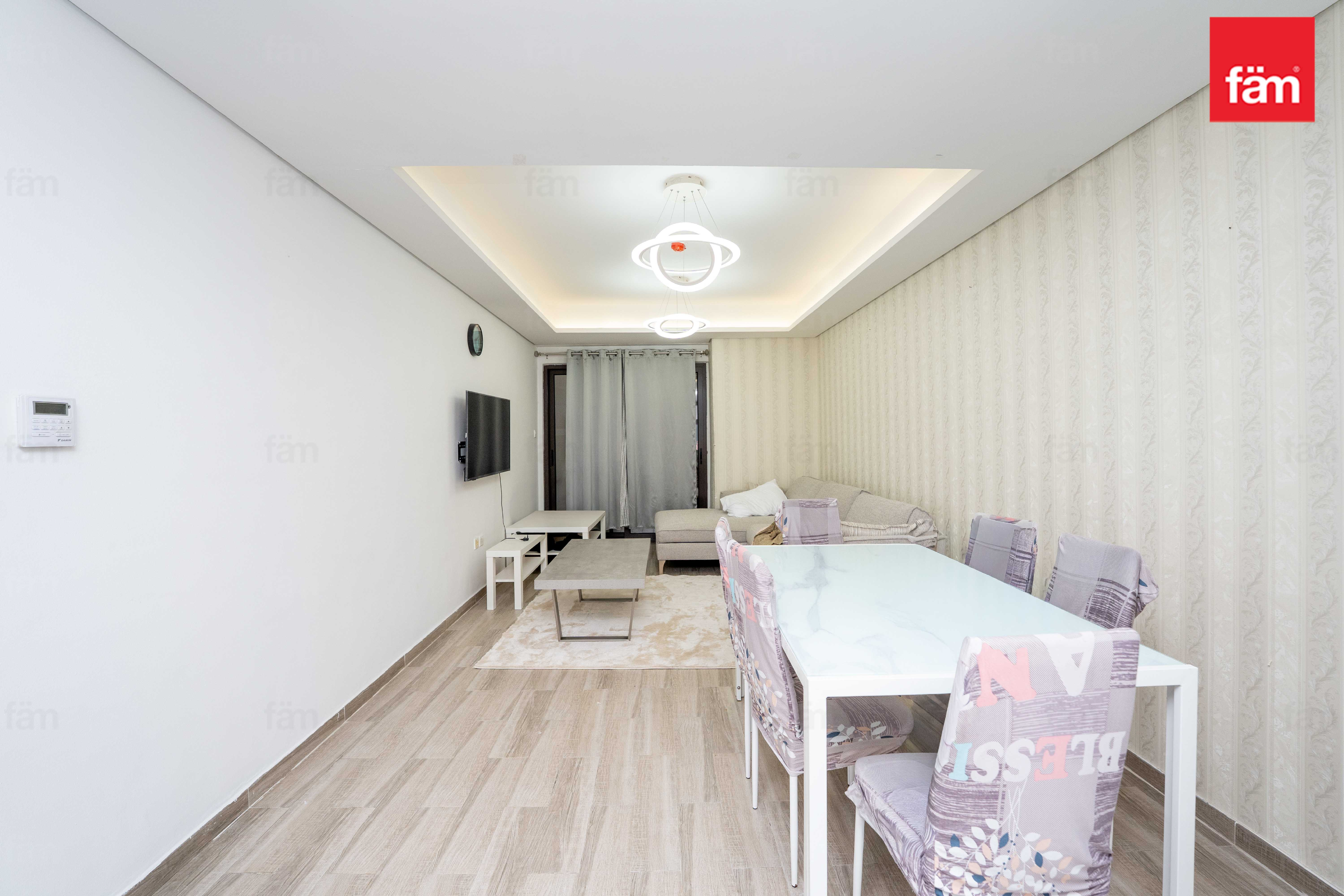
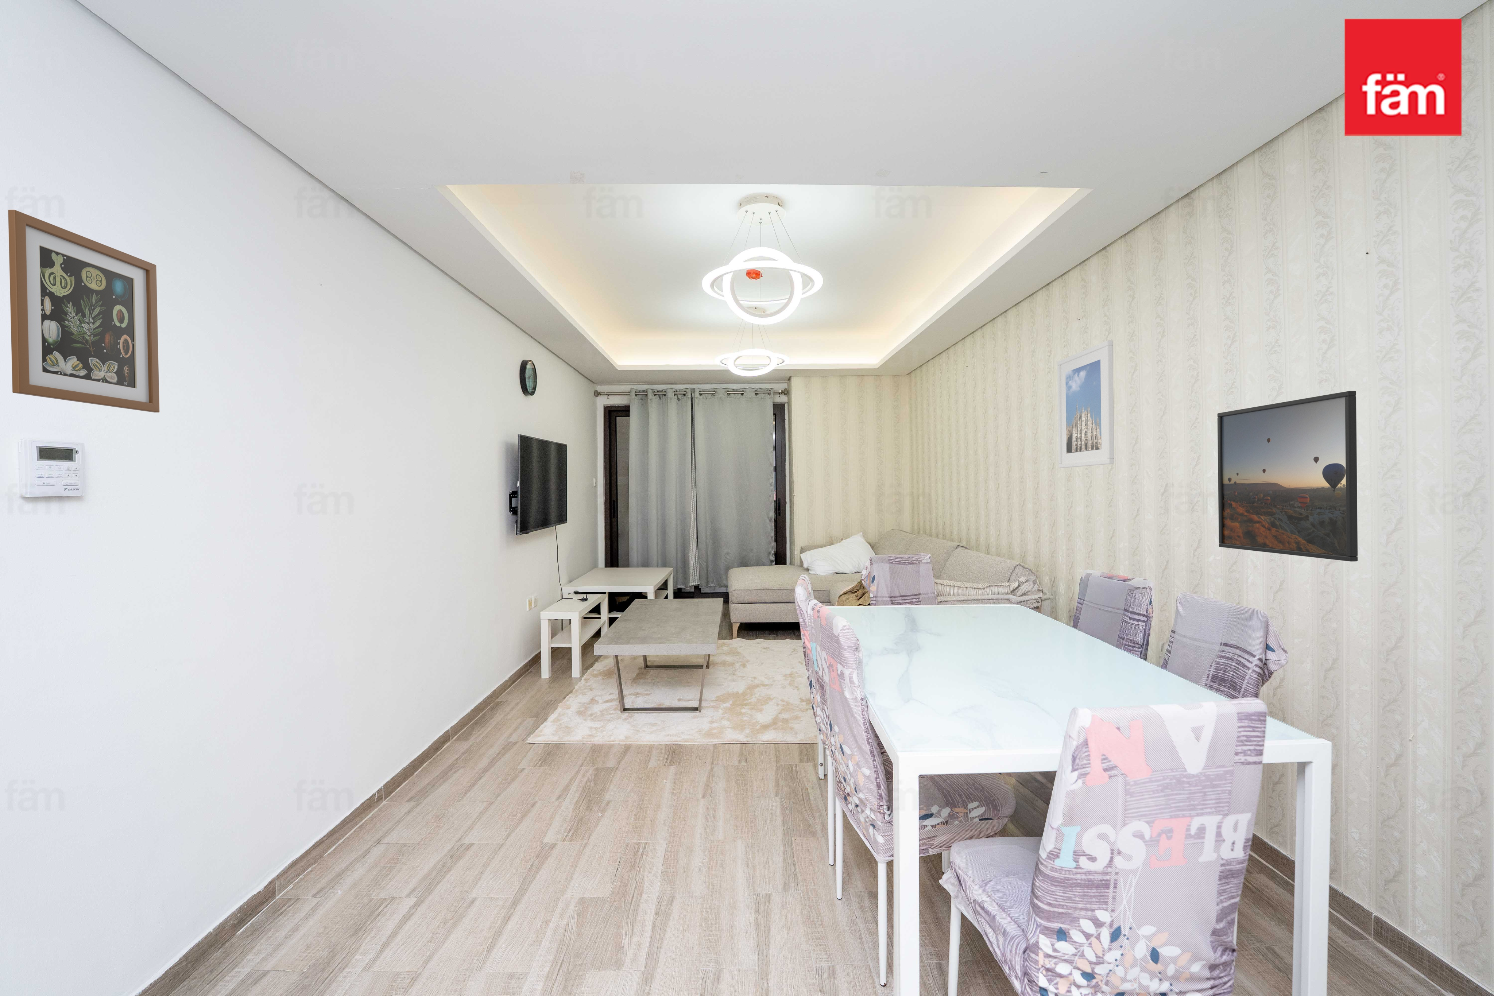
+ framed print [1217,390,1358,562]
+ wall art [8,209,160,412]
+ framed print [1057,340,1115,468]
